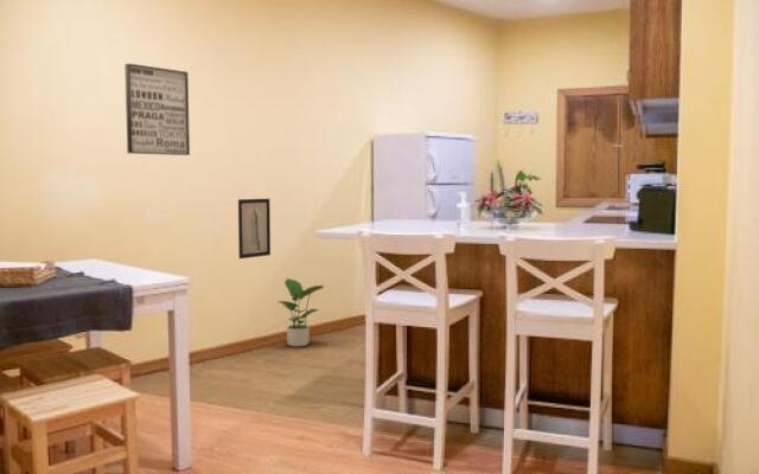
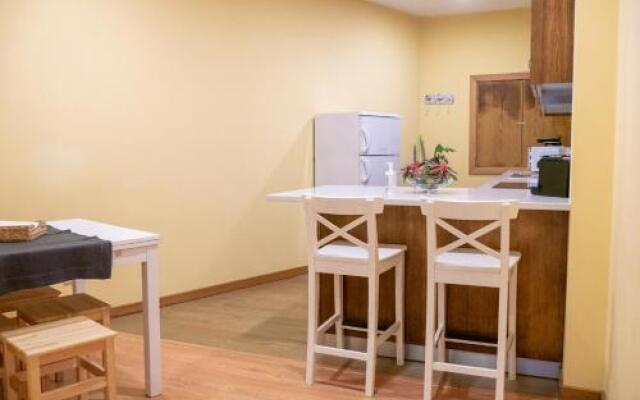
- wall art [237,198,272,260]
- wall art [123,63,191,156]
- potted plant [276,277,325,347]
